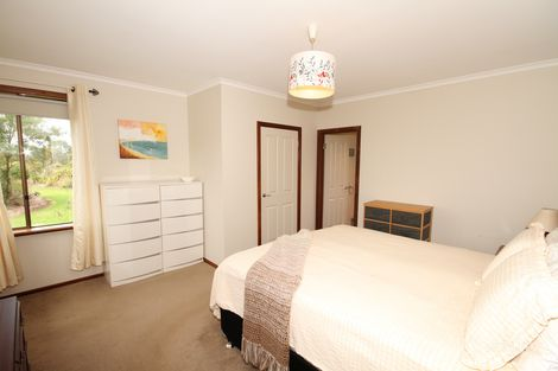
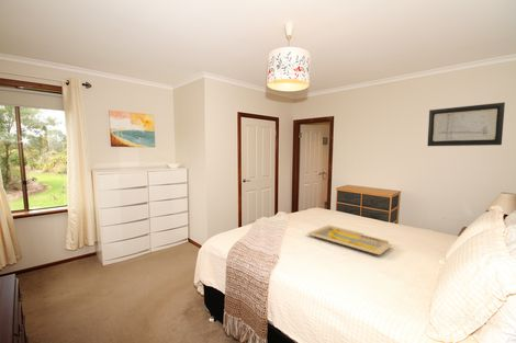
+ serving tray [306,224,393,255]
+ wall art [426,101,506,147]
